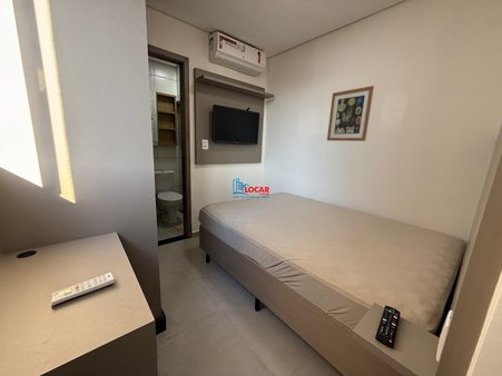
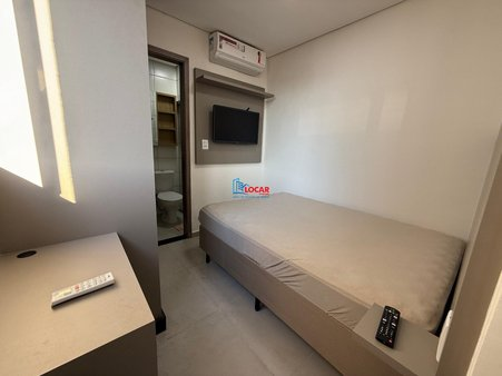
- wall art [326,85,375,142]
